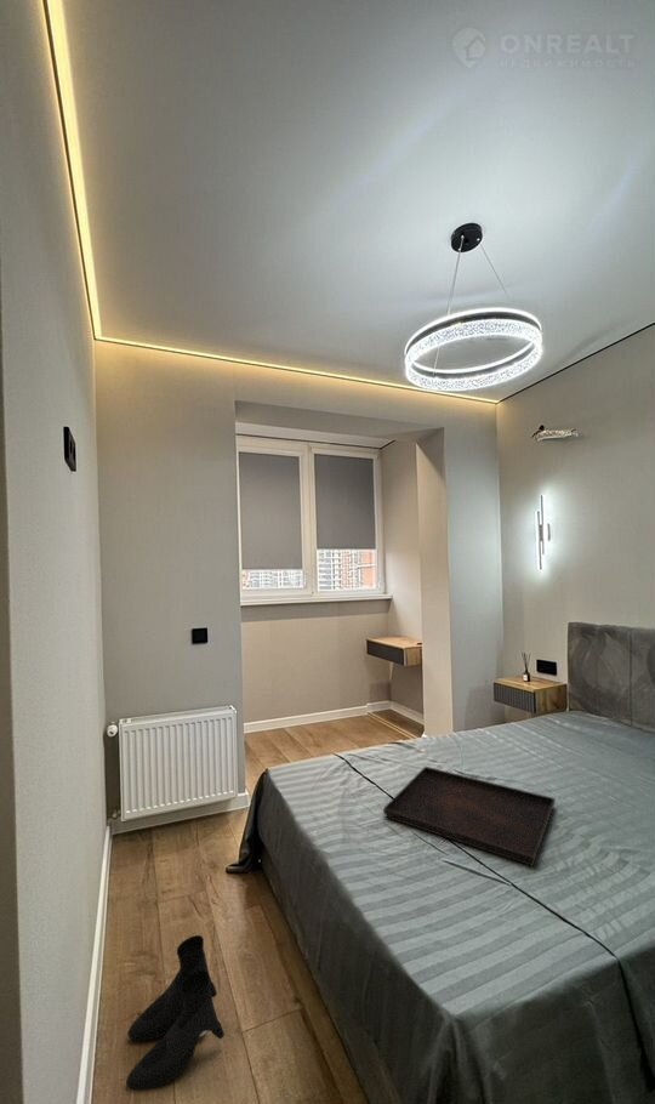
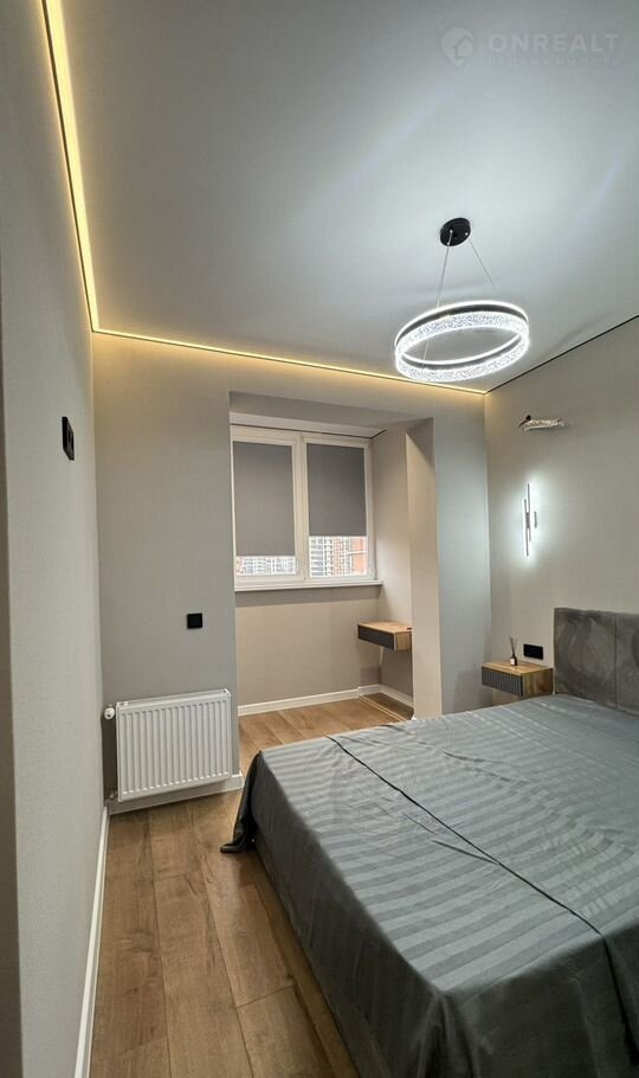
- boots [125,934,226,1092]
- serving tray [382,766,557,867]
